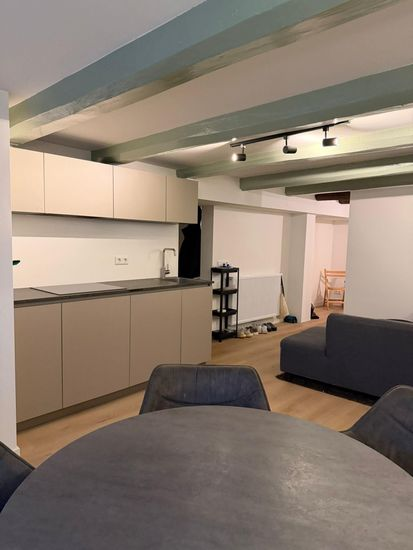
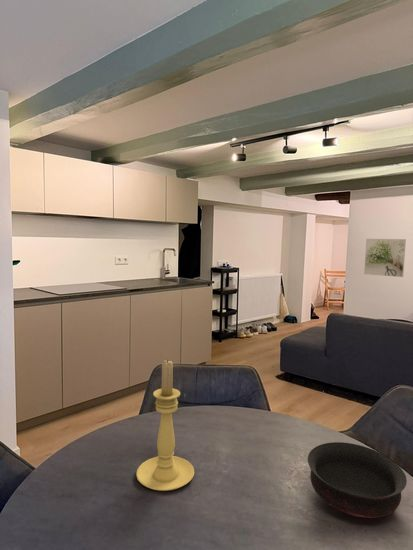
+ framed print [363,238,407,278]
+ bowl [307,441,408,519]
+ candle holder [136,358,195,492]
